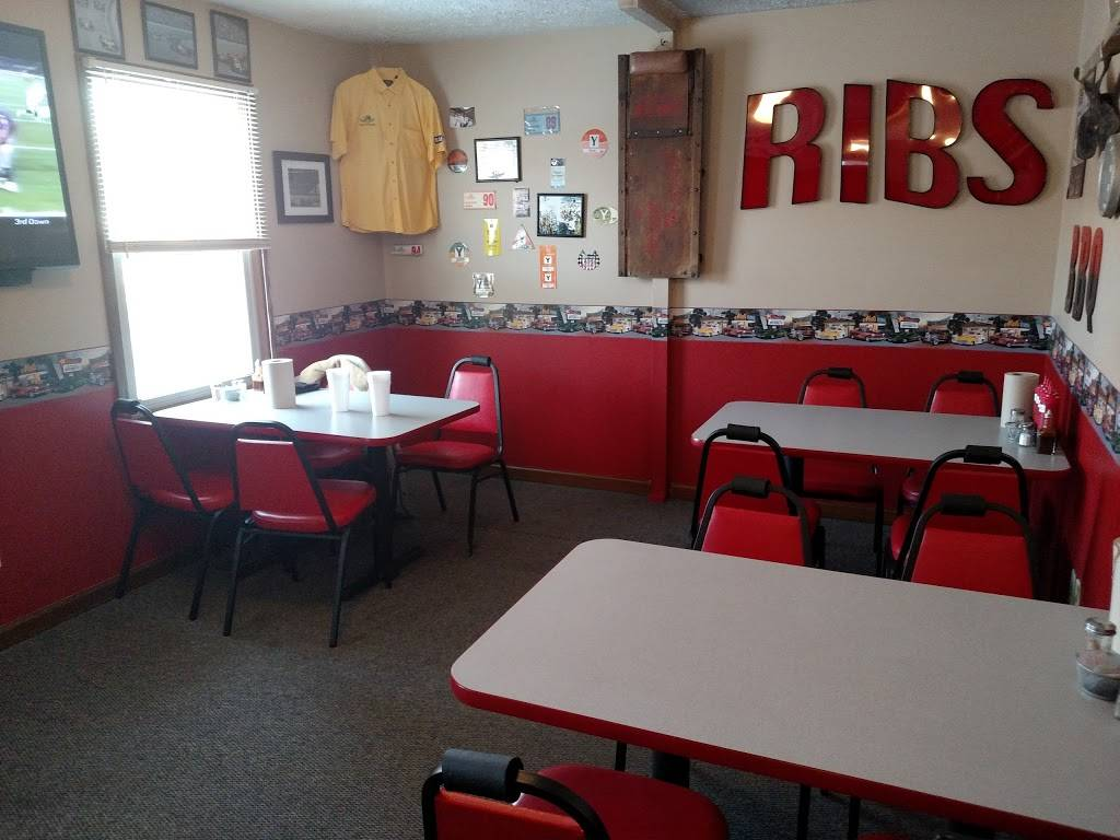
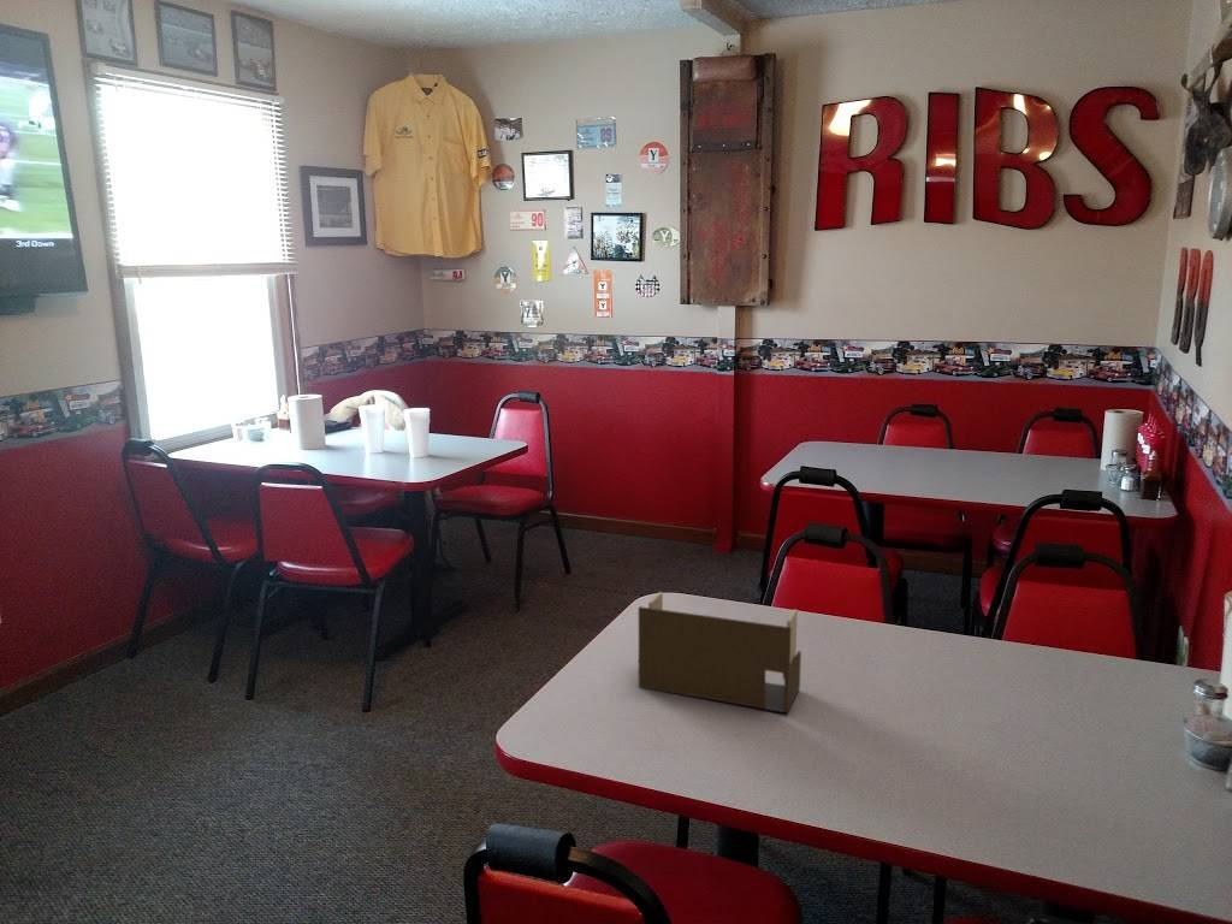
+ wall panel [638,591,802,713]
